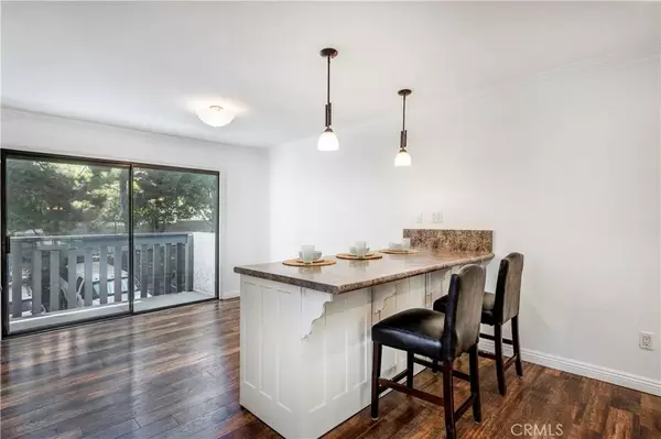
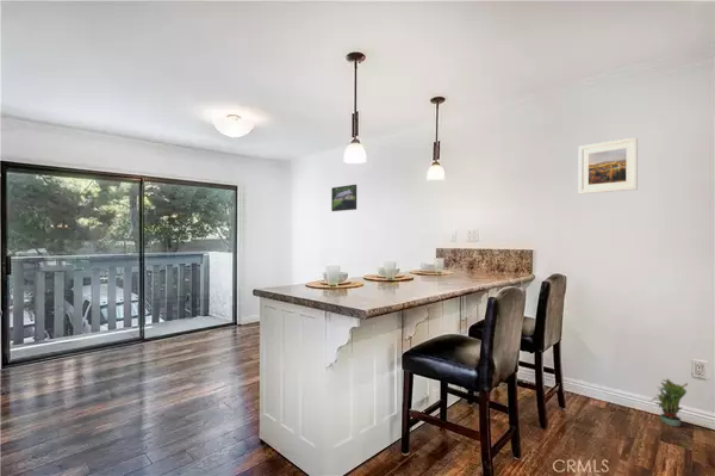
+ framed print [330,184,358,212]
+ potted plant [649,377,689,427]
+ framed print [578,136,639,194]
